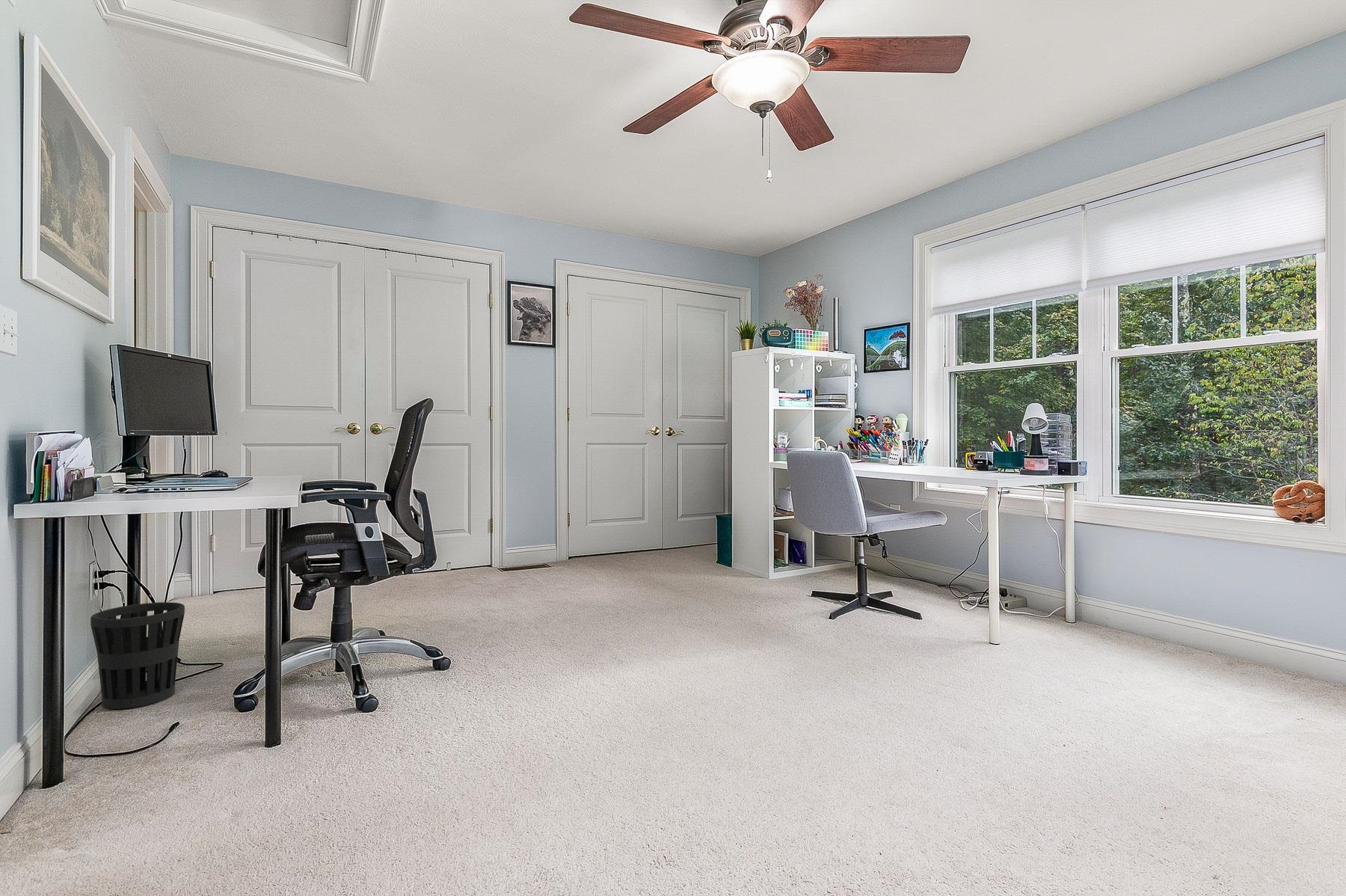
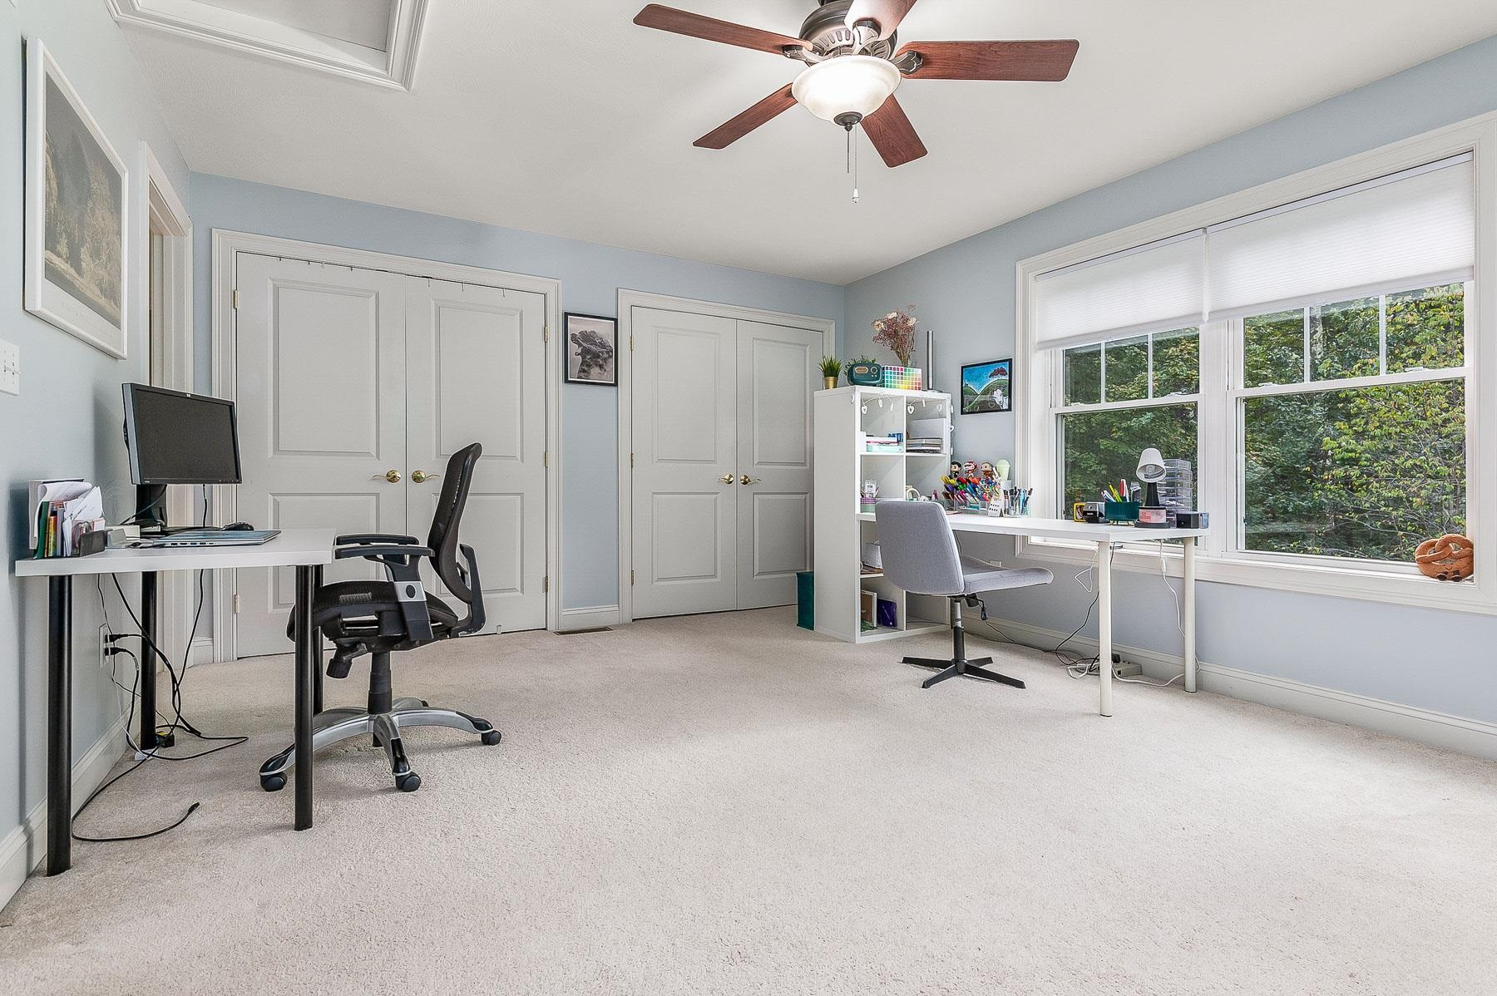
- wastebasket [90,601,185,710]
